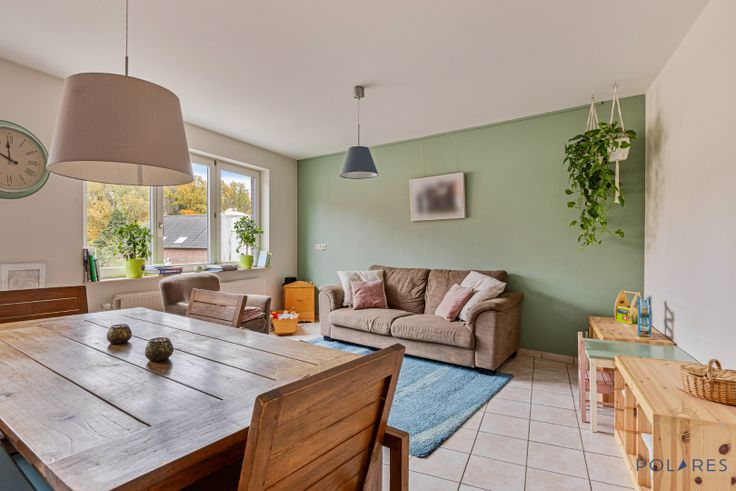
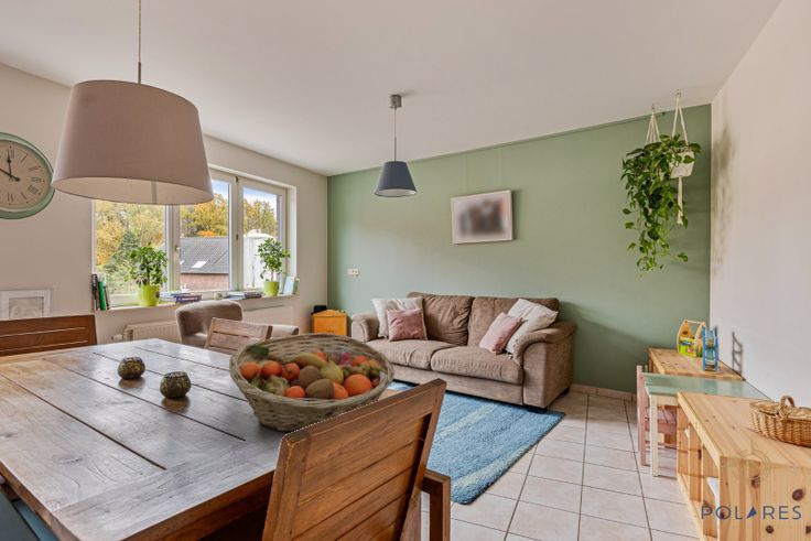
+ fruit basket [228,332,396,433]
